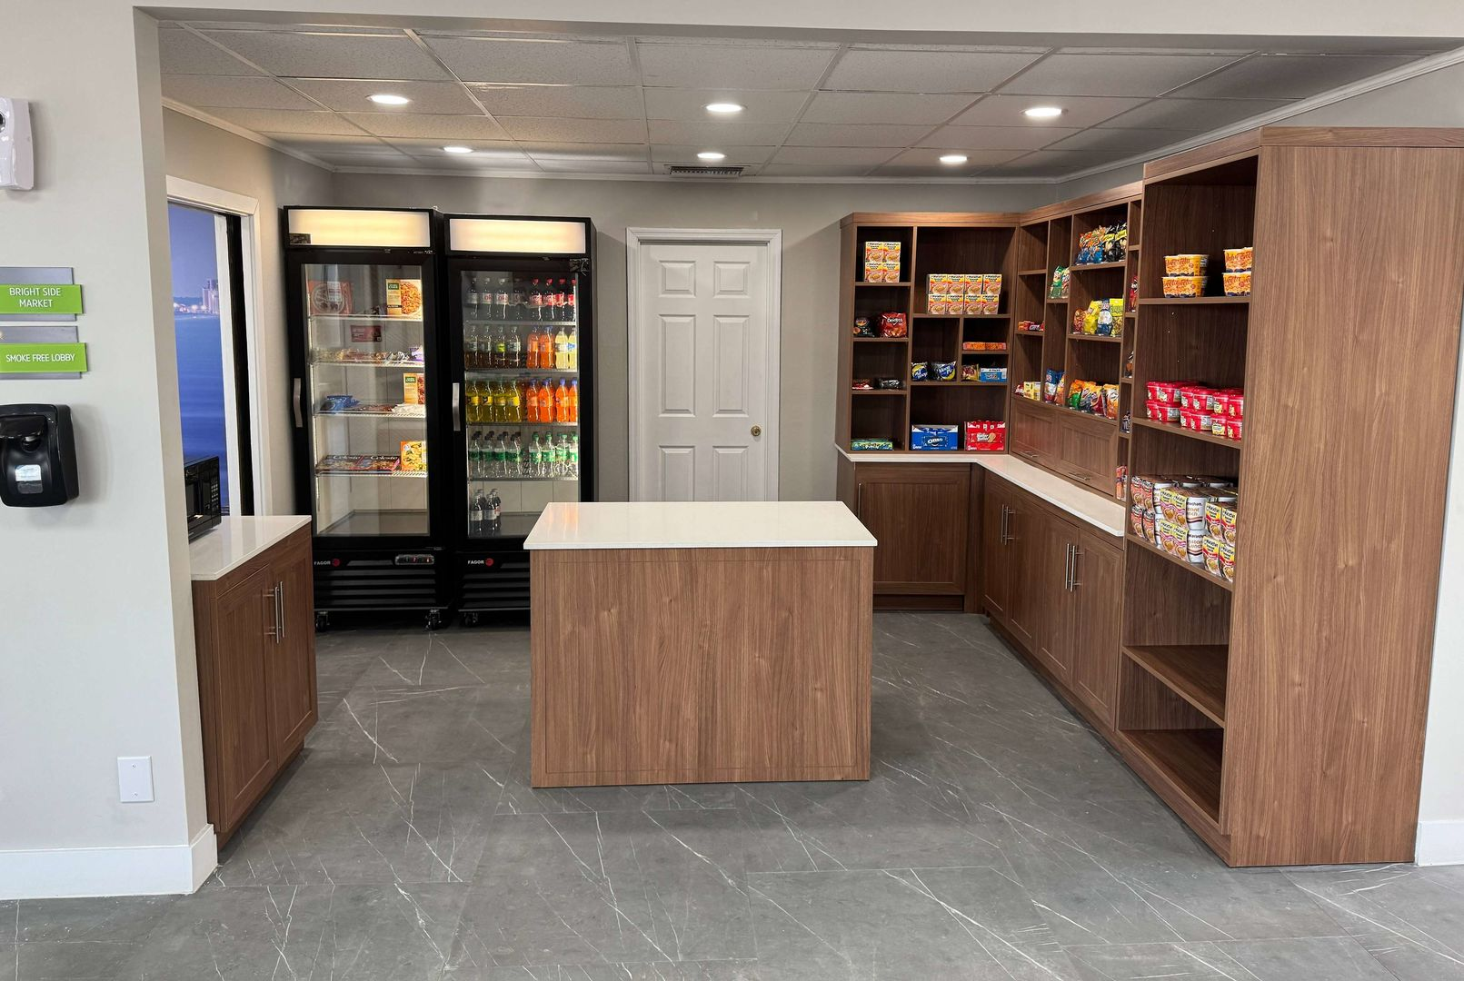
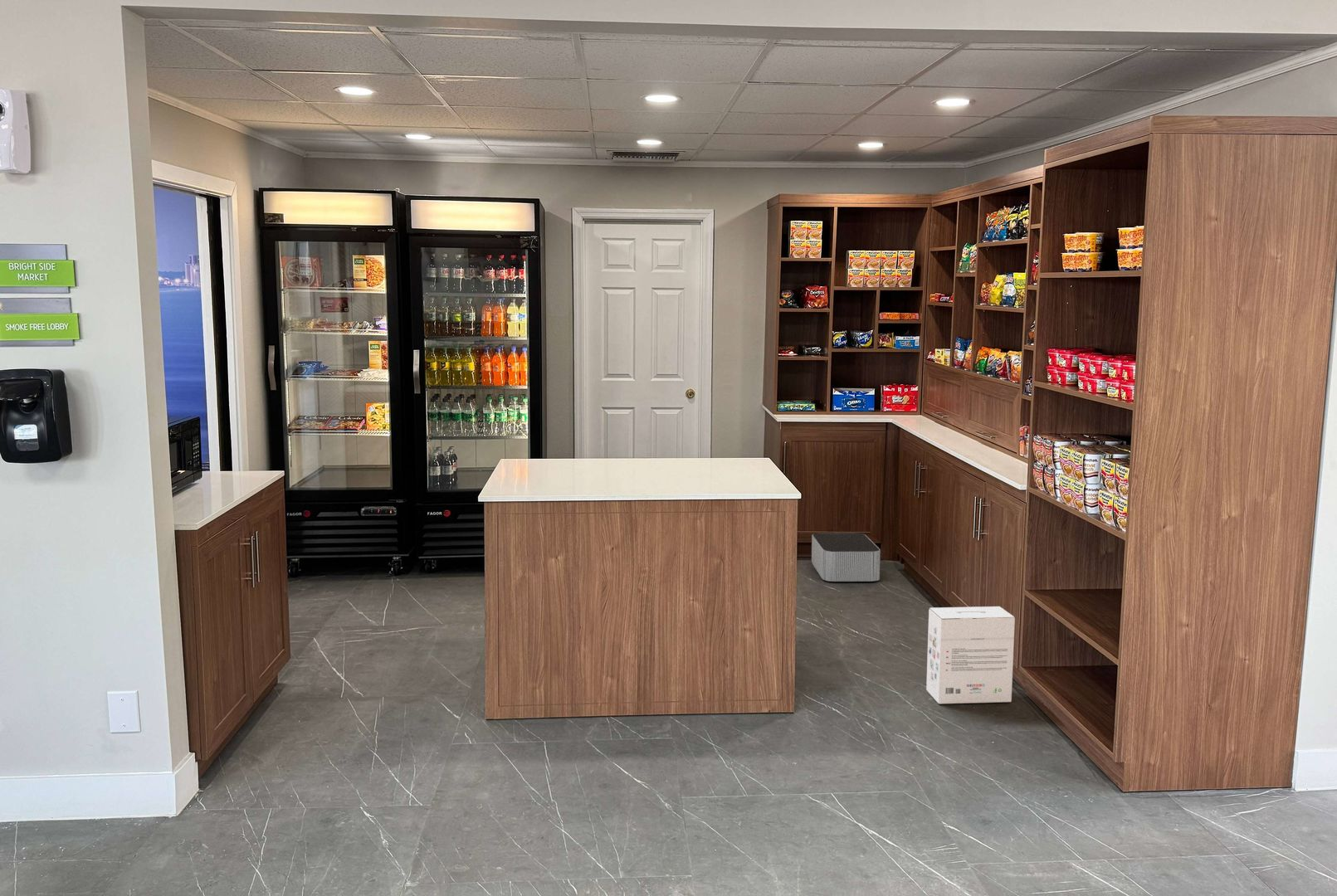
+ cardboard box [925,606,1016,704]
+ storage bin [811,533,881,582]
